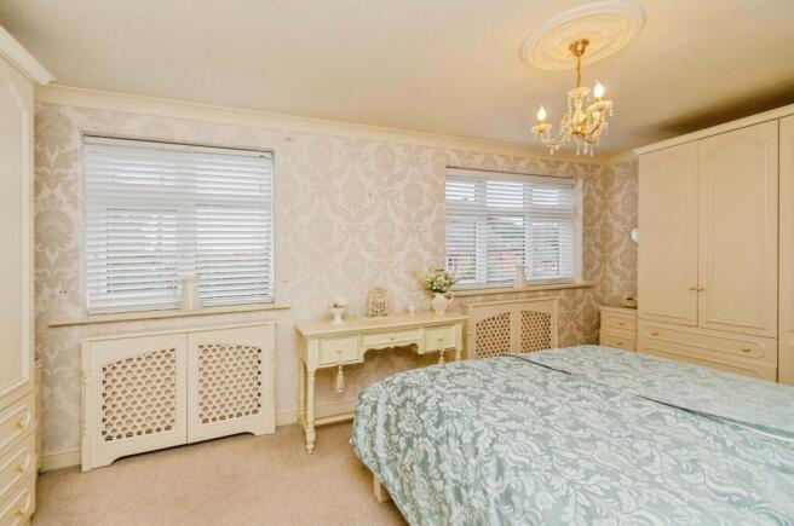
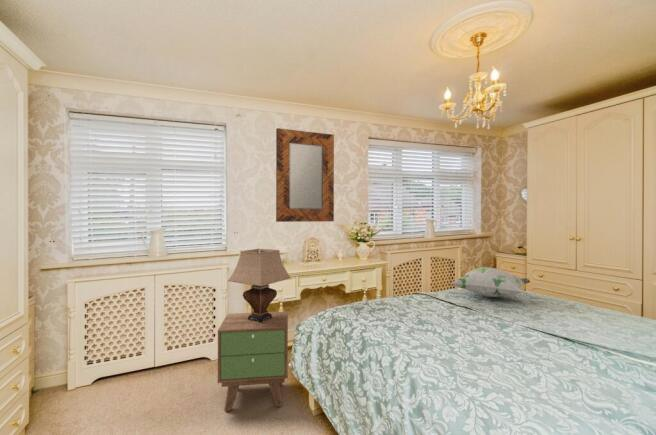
+ nightstand [217,310,289,413]
+ decorative pillow [450,266,531,298]
+ table lamp [227,248,292,323]
+ home mirror [275,127,335,223]
